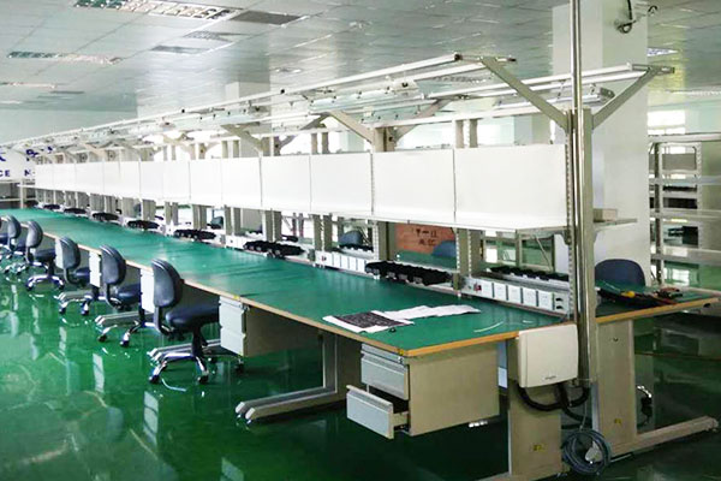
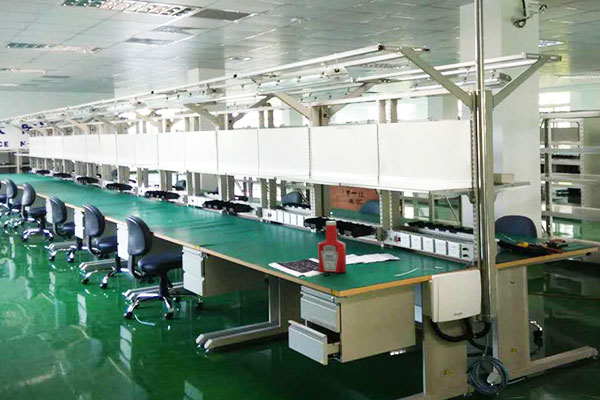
+ soap bottle [317,220,347,274]
